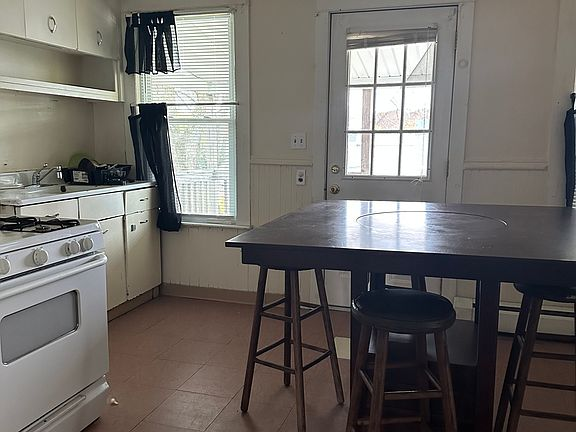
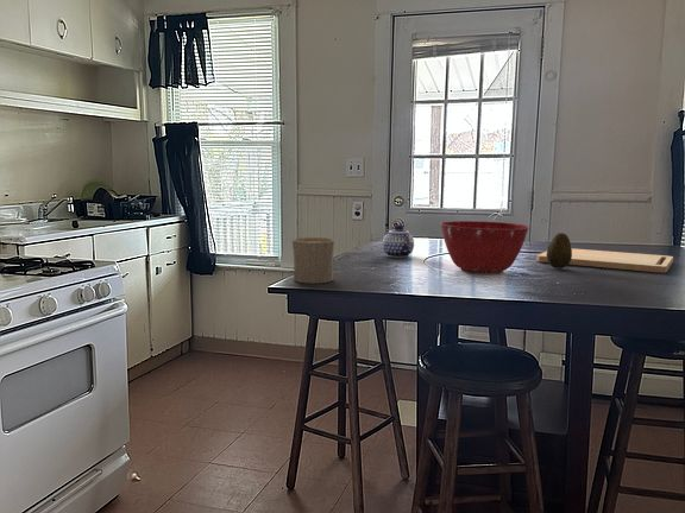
+ fruit [546,232,572,270]
+ cutting board [535,247,674,274]
+ cup [291,236,335,284]
+ teapot [382,223,415,259]
+ mixing bowl [439,220,530,276]
